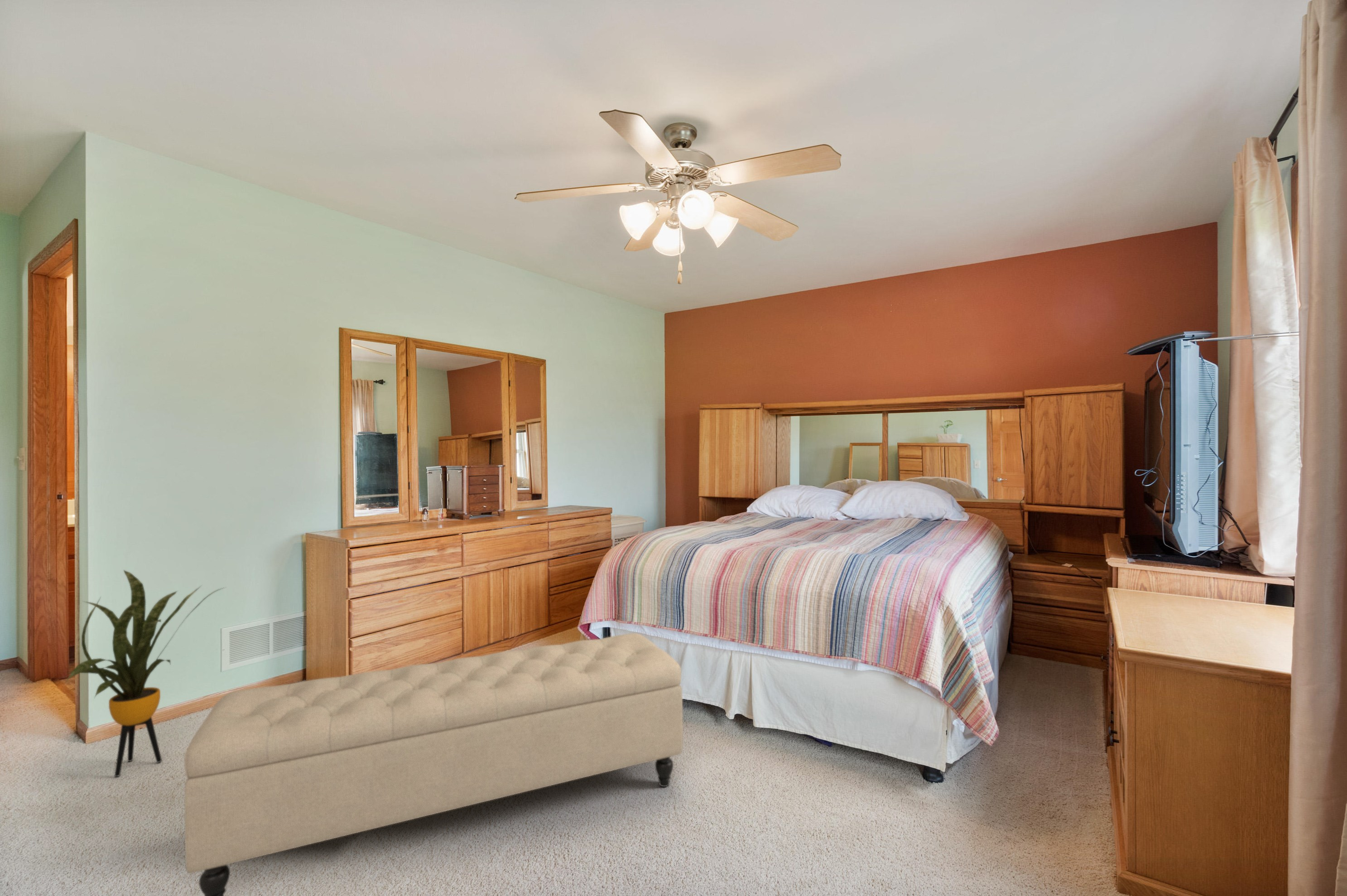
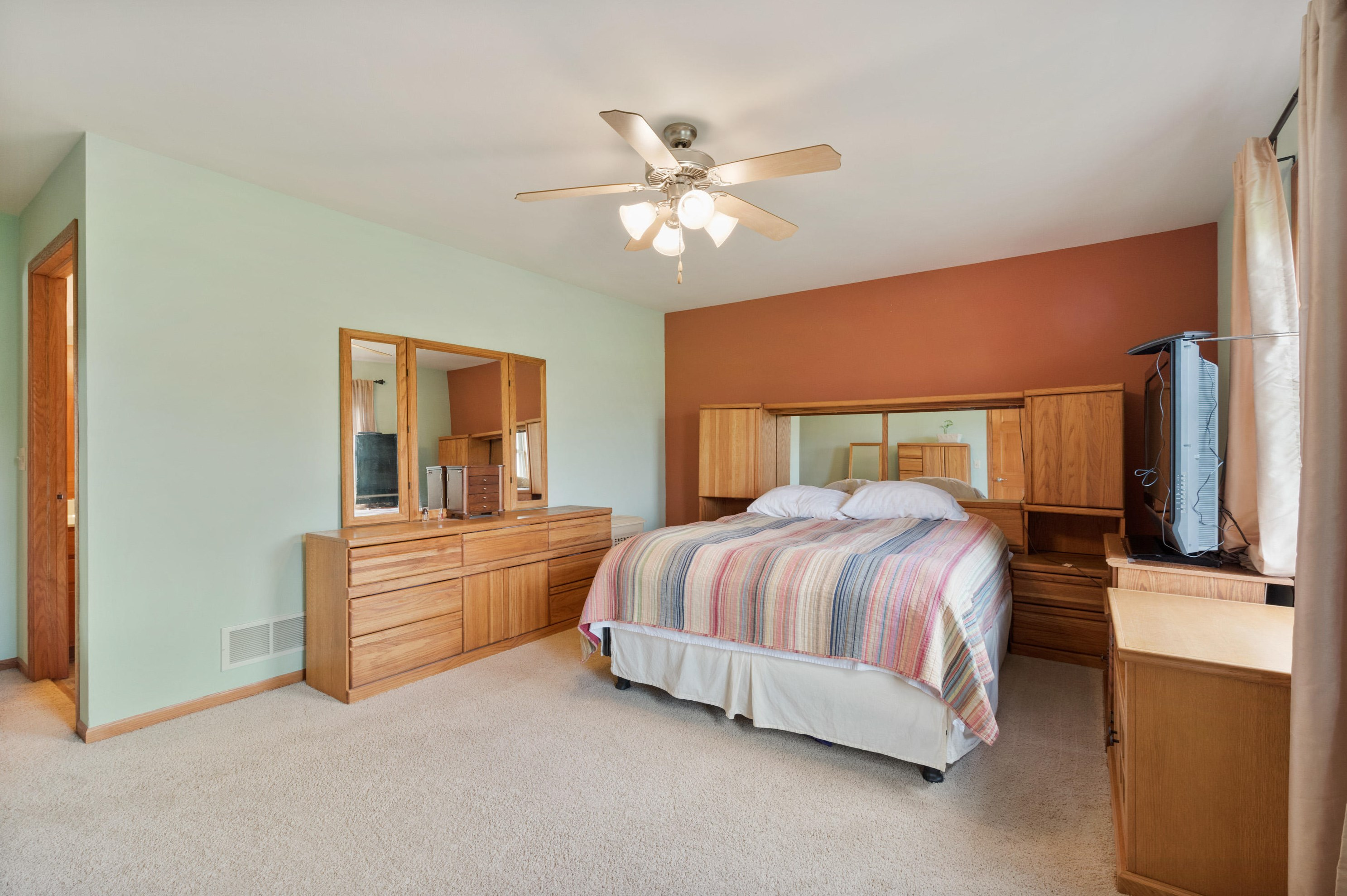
- bench [184,633,683,896]
- house plant [65,569,227,777]
